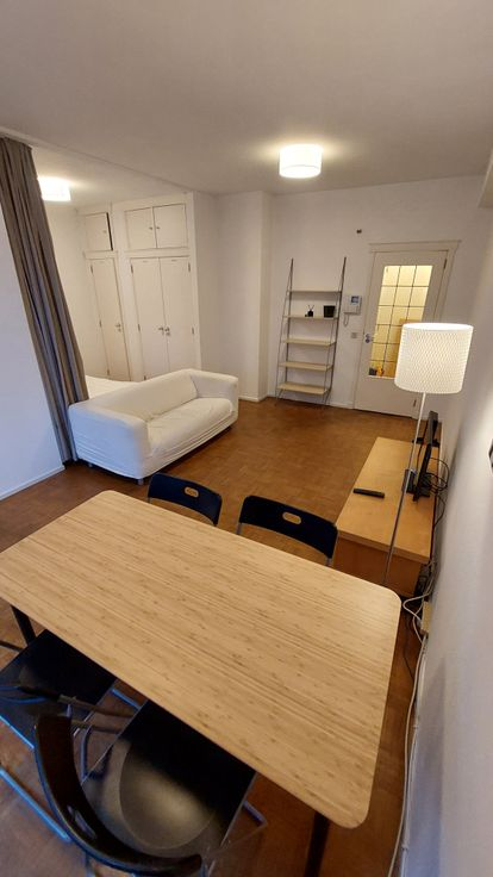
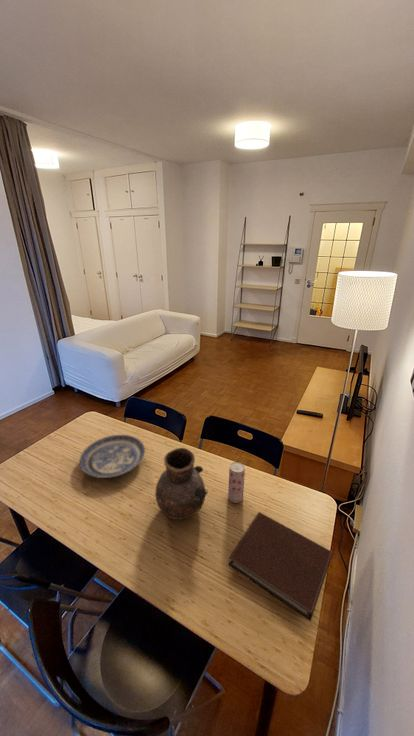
+ notebook [227,511,334,622]
+ beverage can [227,461,246,504]
+ plate [79,434,146,479]
+ vase [155,447,209,521]
